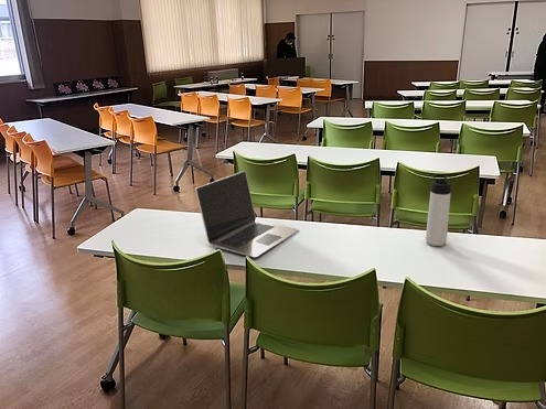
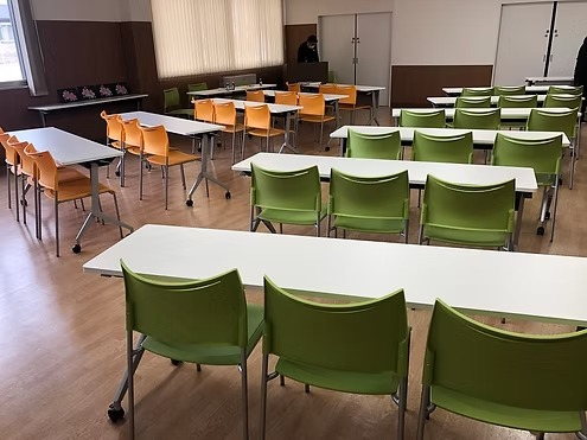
- thermos bottle [425,173,452,247]
- laptop [194,170,300,259]
